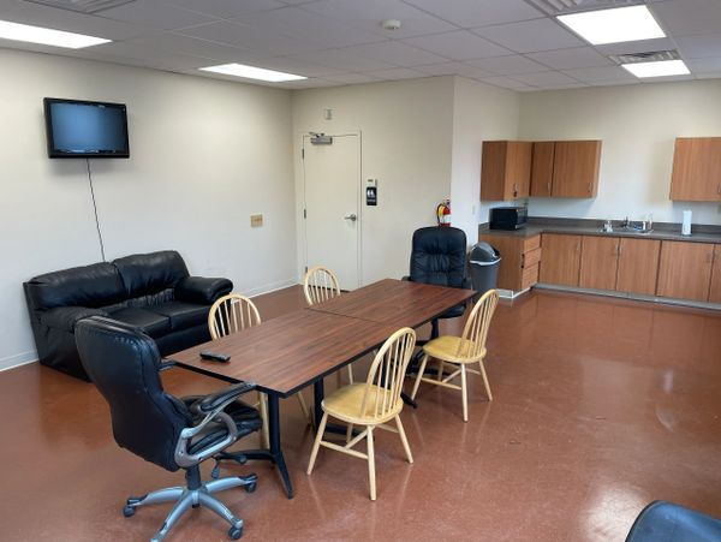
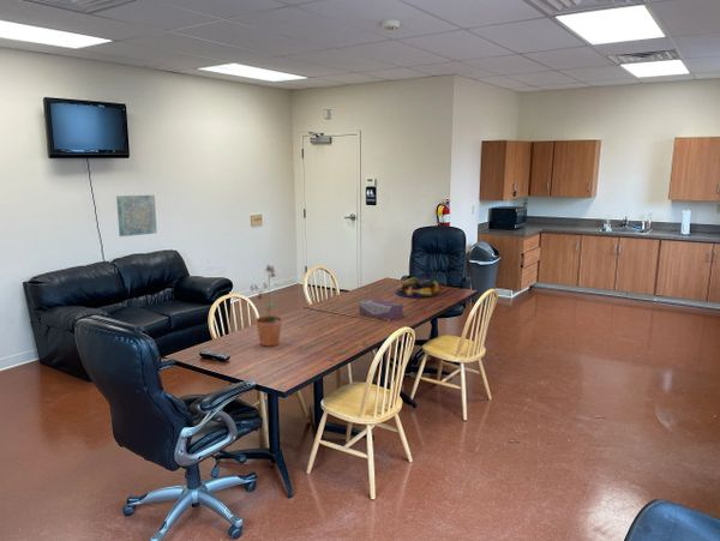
+ wall art [115,194,158,238]
+ potted plant [250,264,283,348]
+ tissue box [358,297,404,321]
+ fruit bowl [395,277,440,299]
